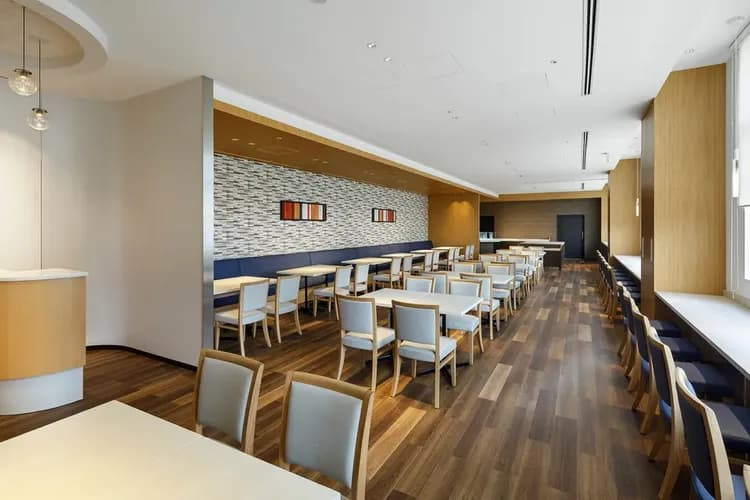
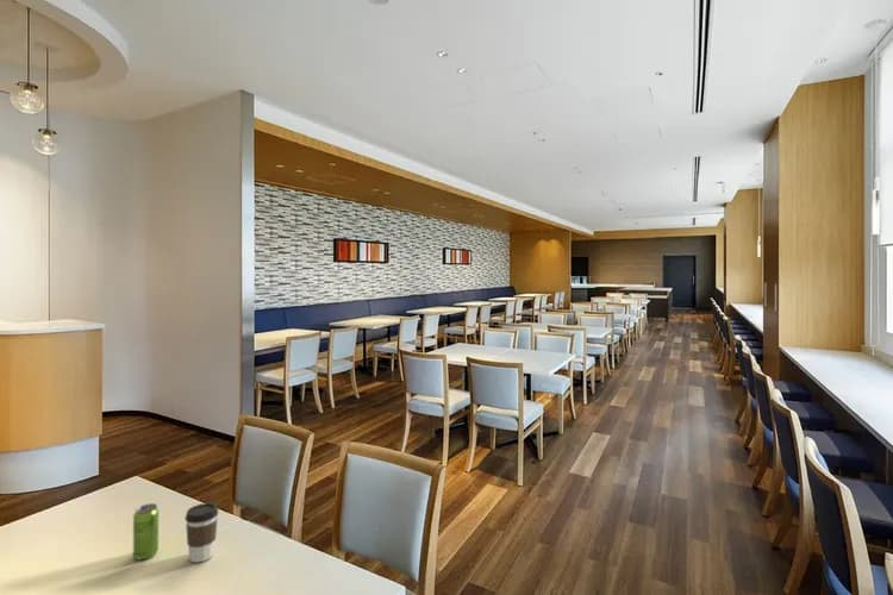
+ beverage can [132,502,160,560]
+ coffee cup [183,502,219,564]
